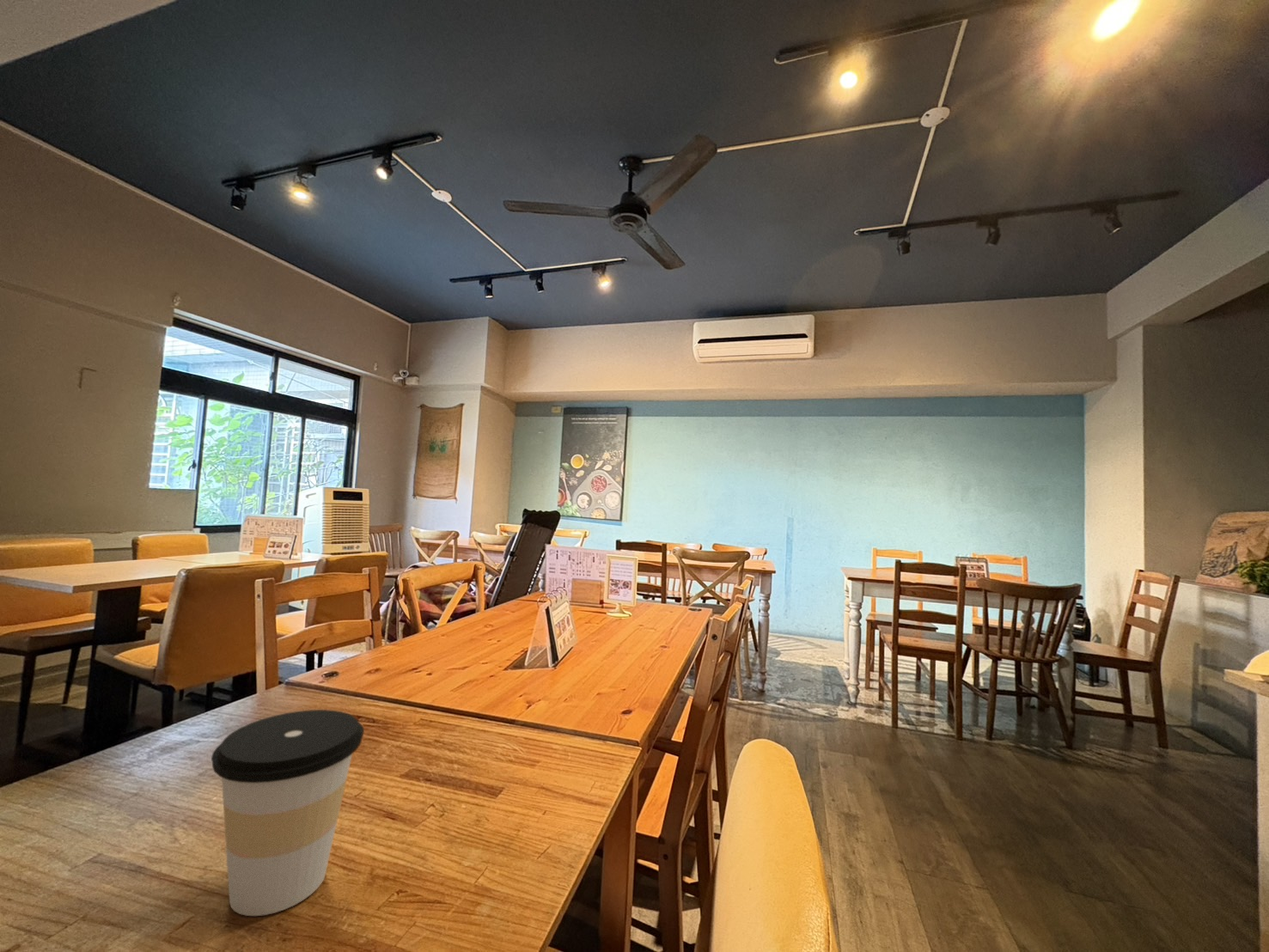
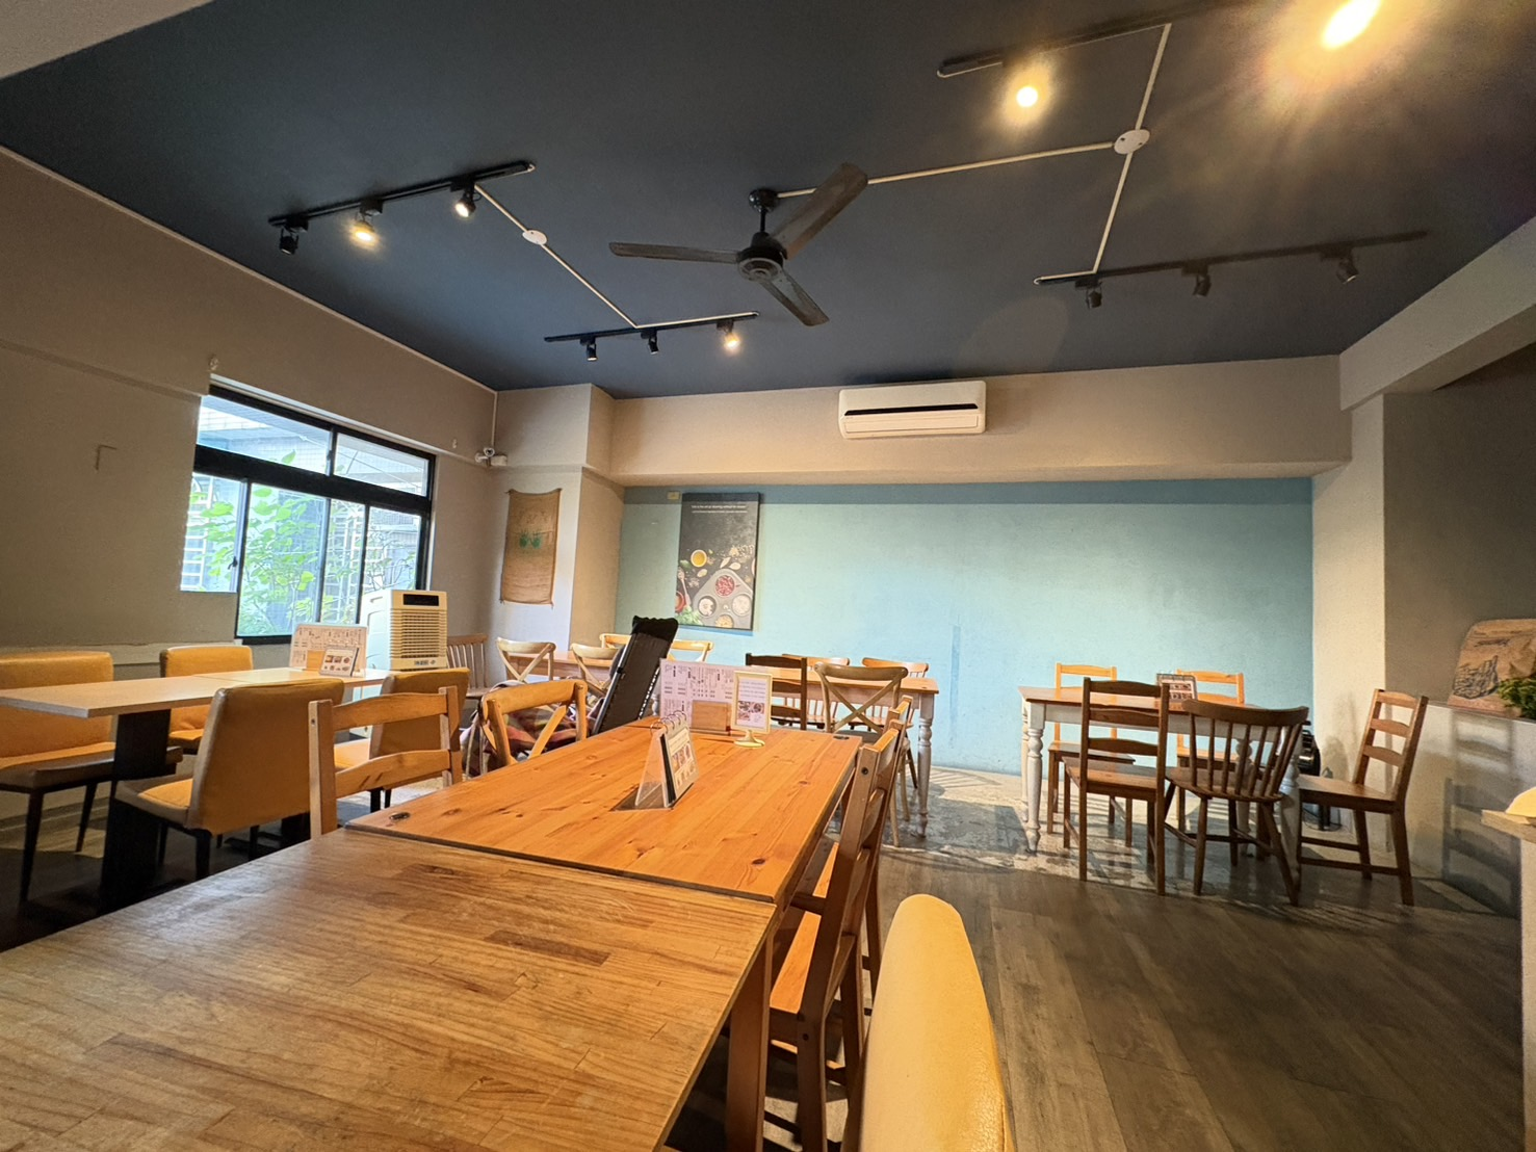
- coffee cup [210,709,365,917]
